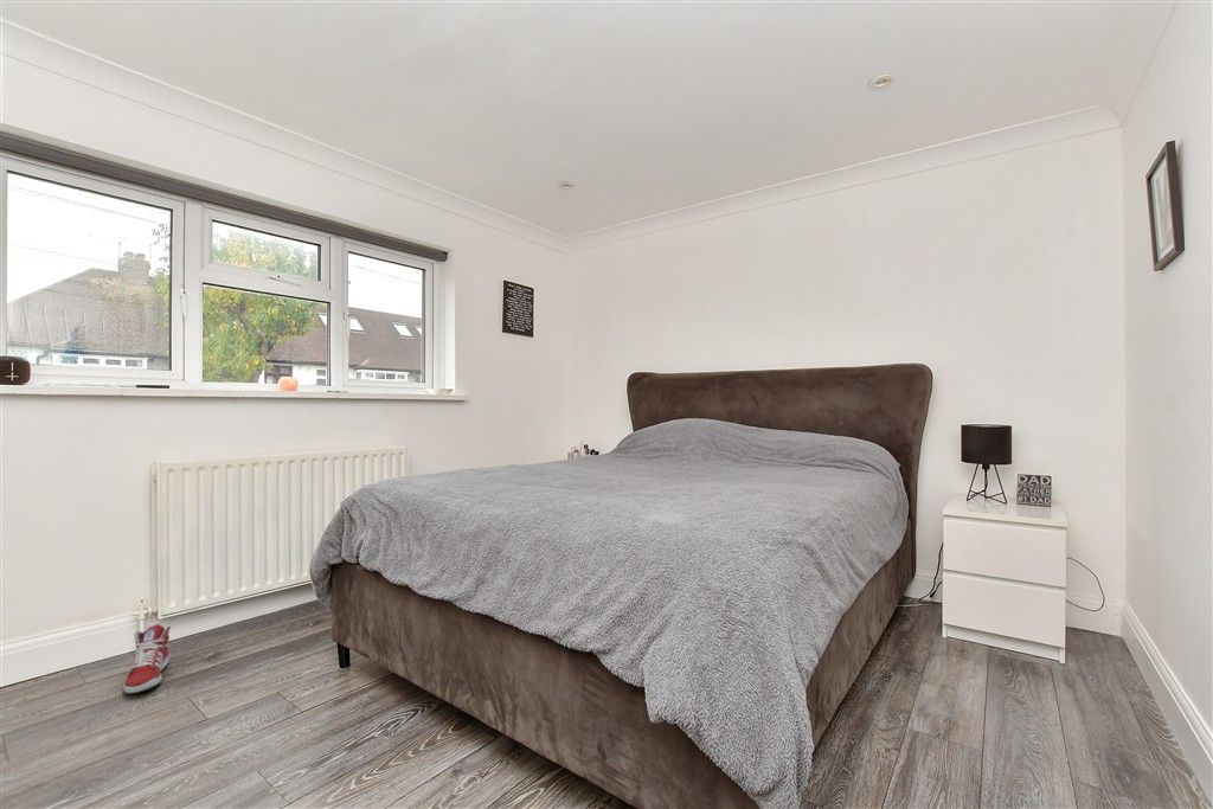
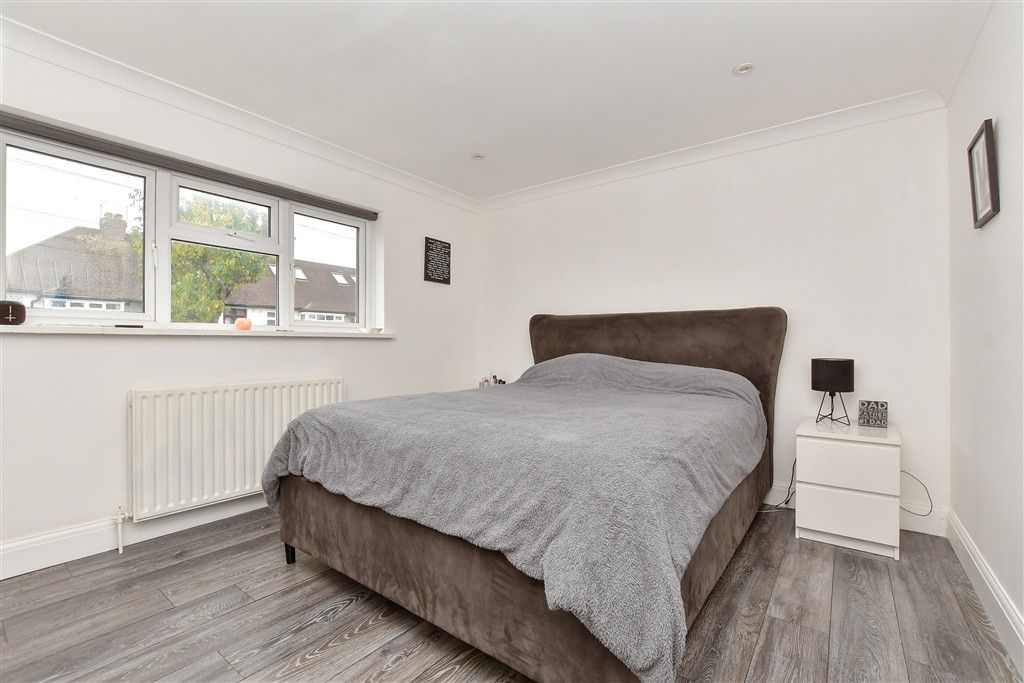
- sneaker [122,623,172,695]
